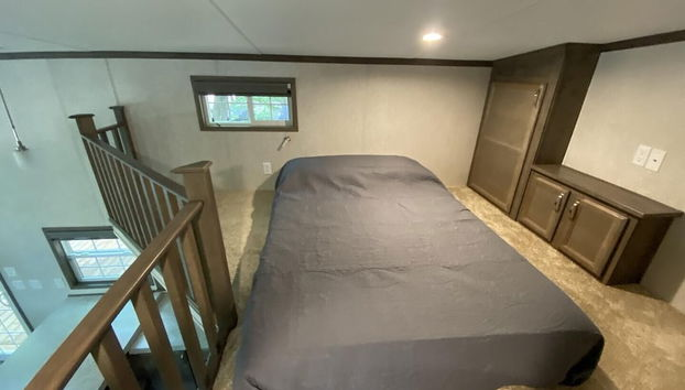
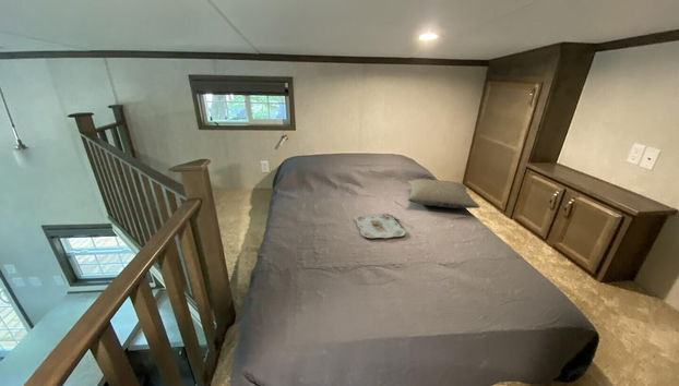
+ pillow [406,178,481,209]
+ serving tray [353,213,407,239]
